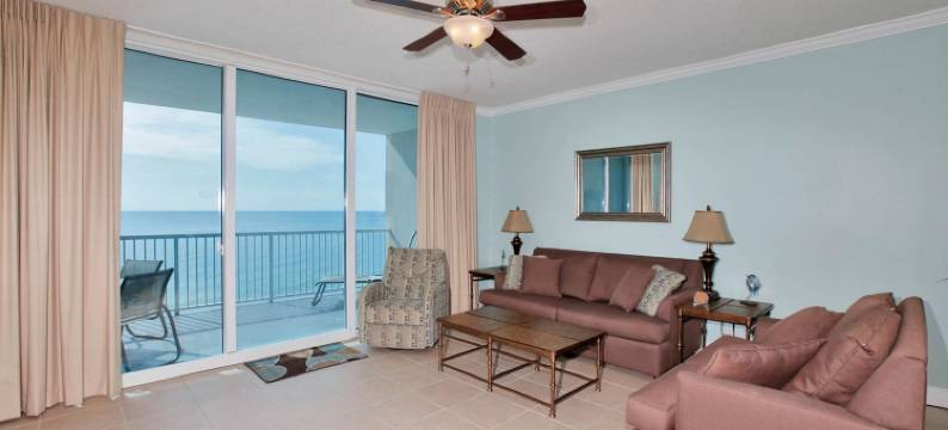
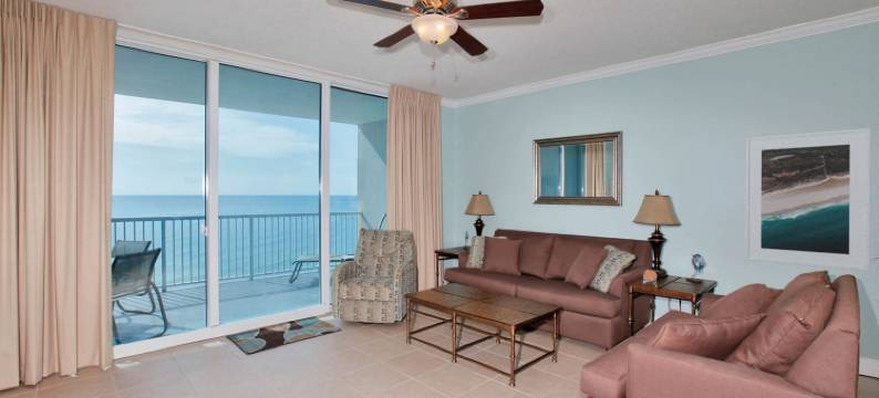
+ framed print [744,127,872,272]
